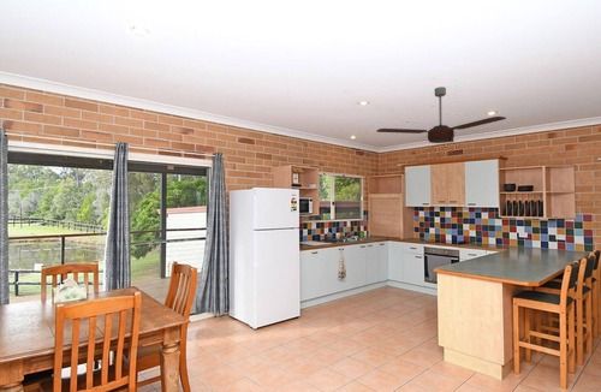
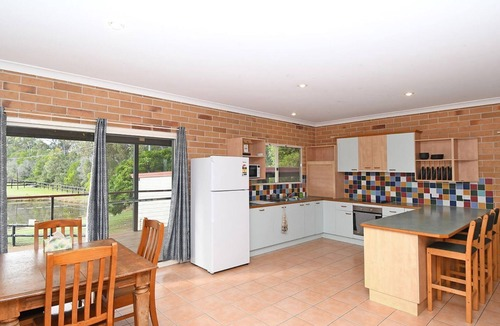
- ceiling fan [375,85,507,144]
